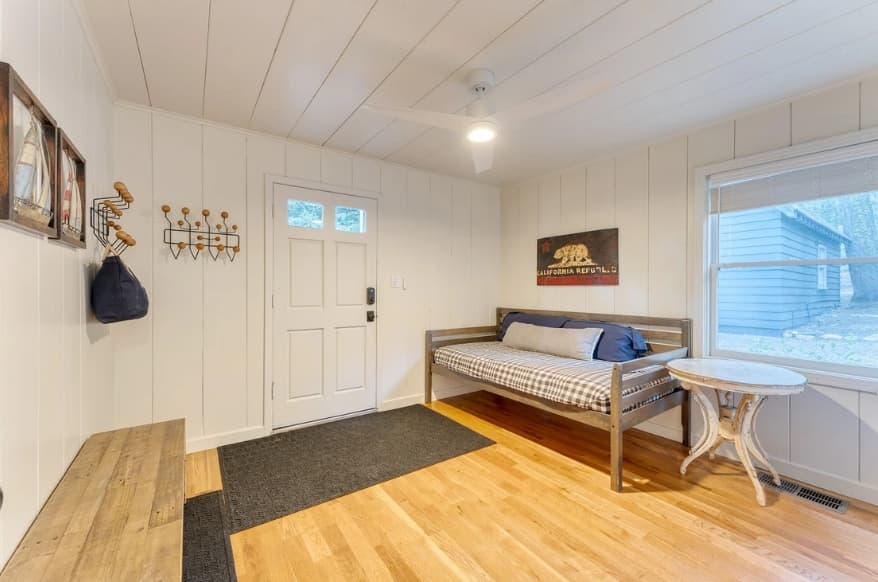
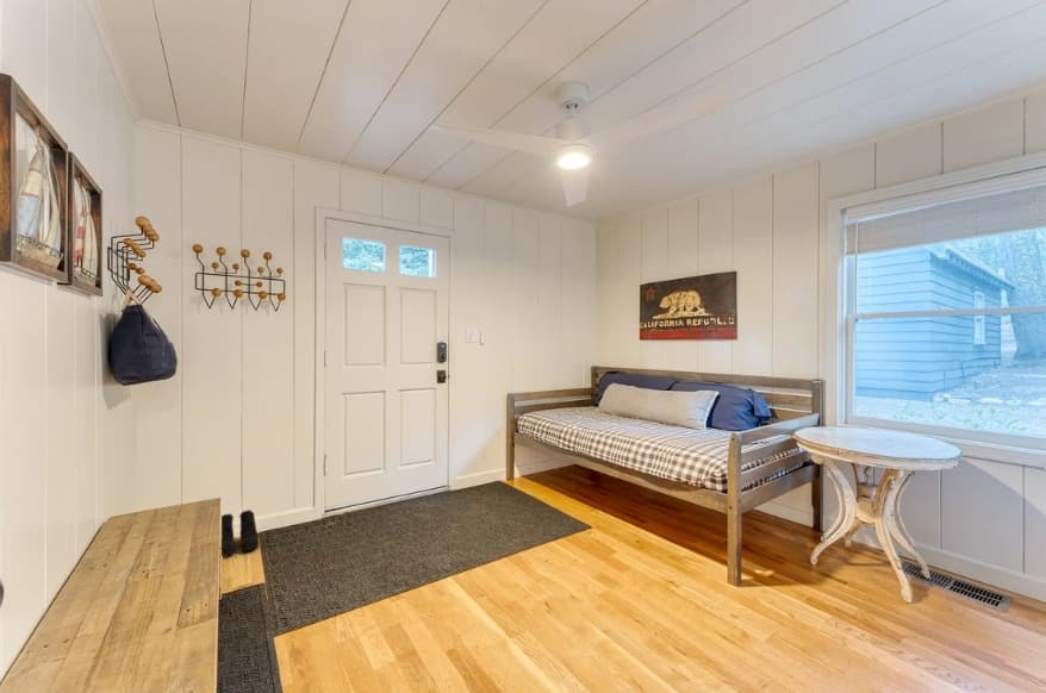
+ boots [220,508,260,557]
